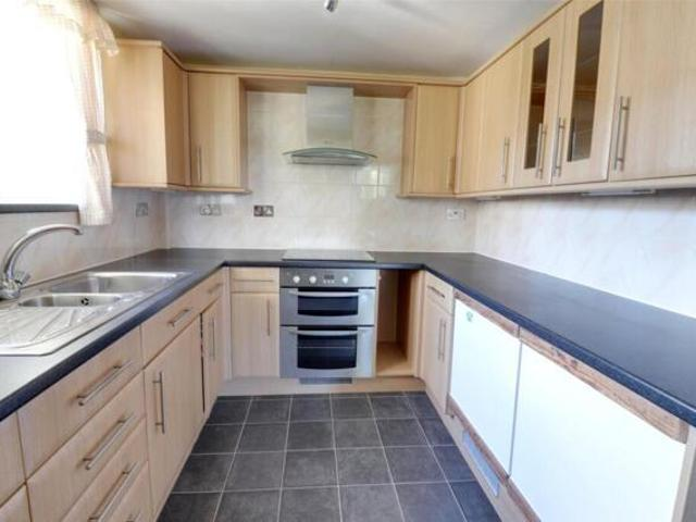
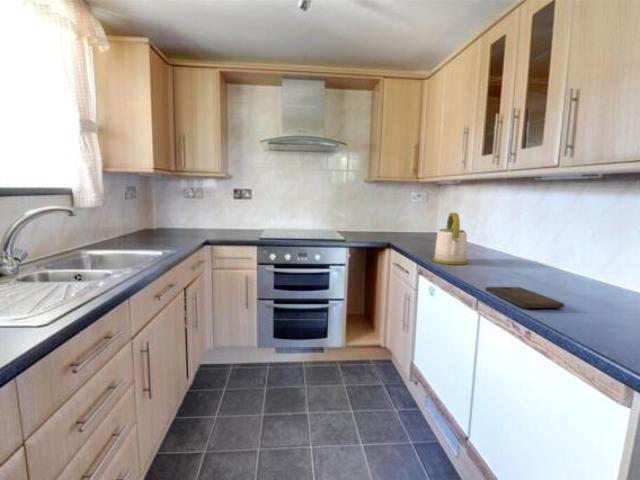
+ cutting board [485,286,565,309]
+ kettle [432,212,469,266]
